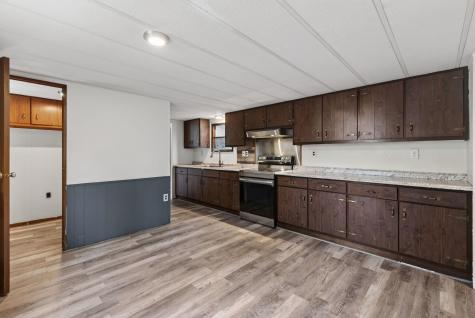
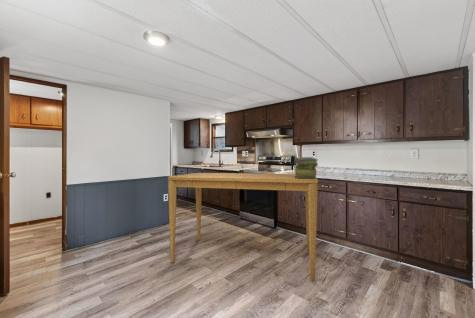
+ dining table [167,172,319,282]
+ stack of books [294,156,319,179]
